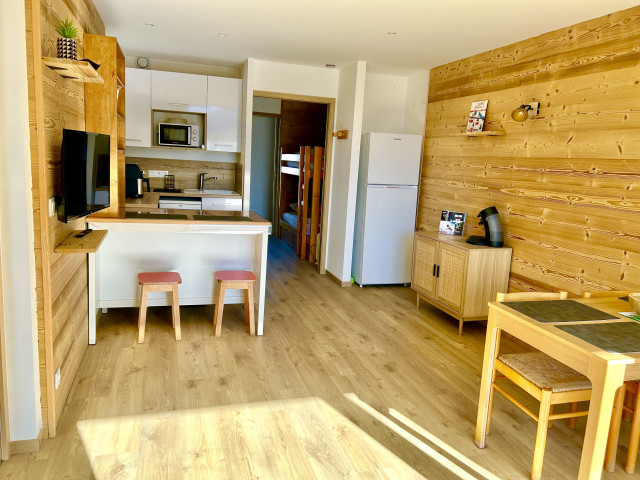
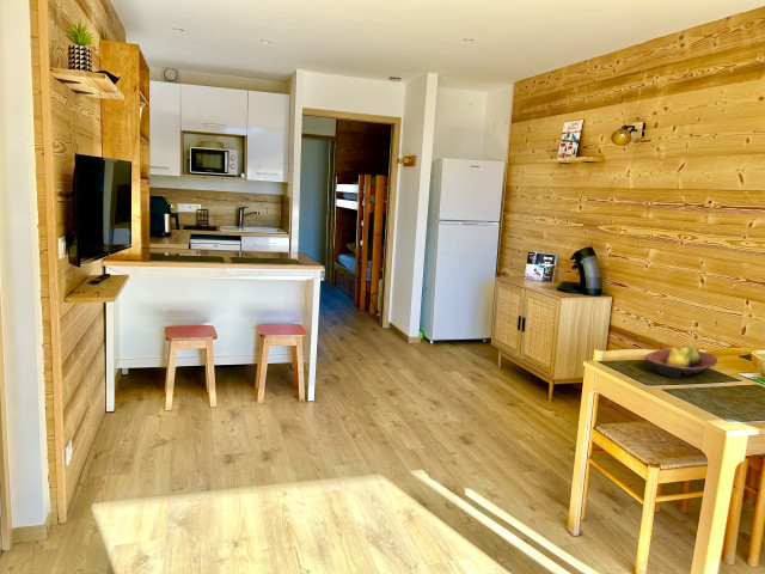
+ fruit bowl [643,343,718,379]
